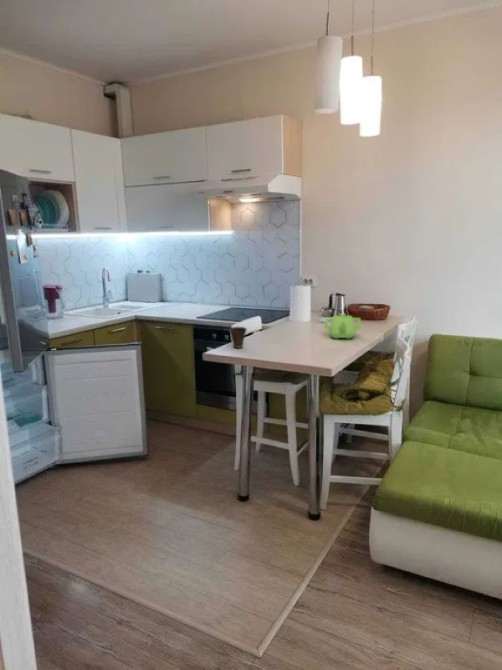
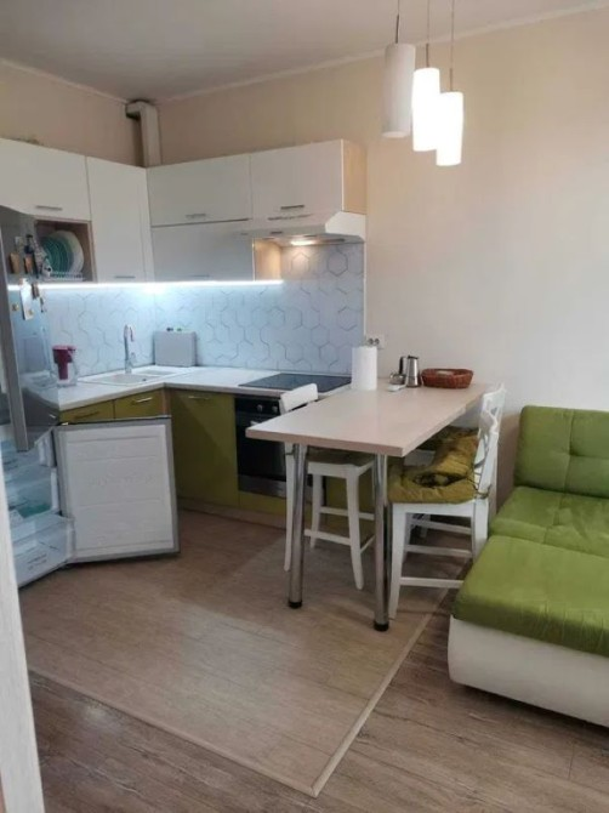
- teapot [323,312,362,340]
- cup [228,326,248,349]
